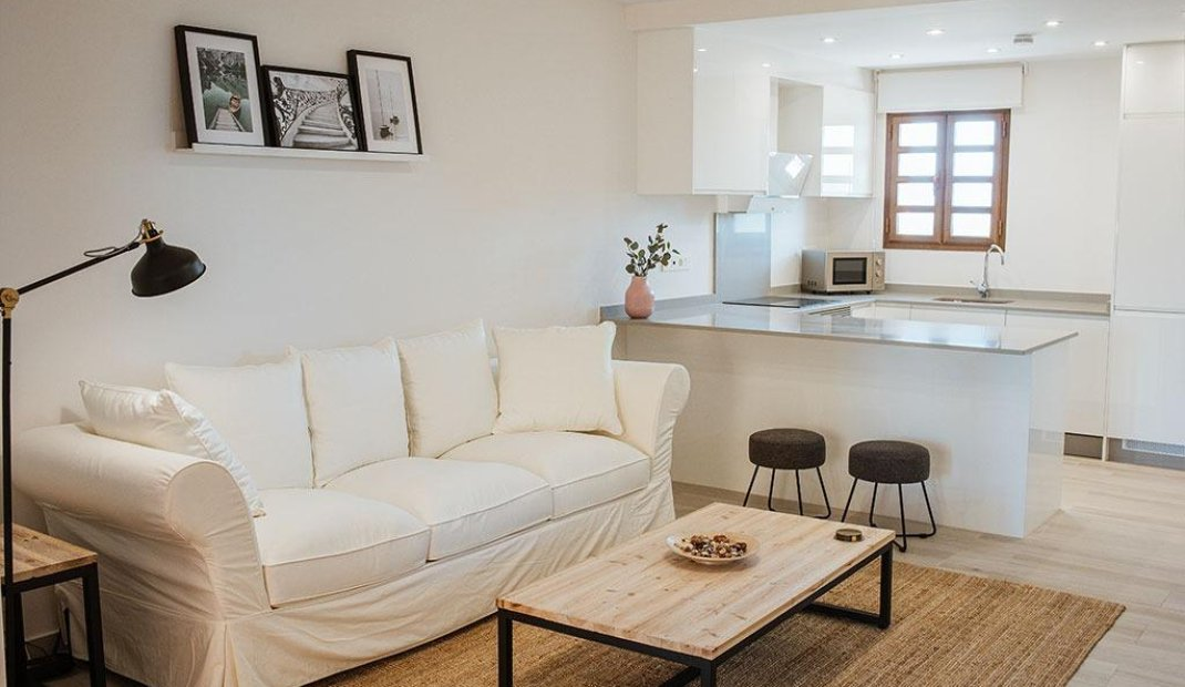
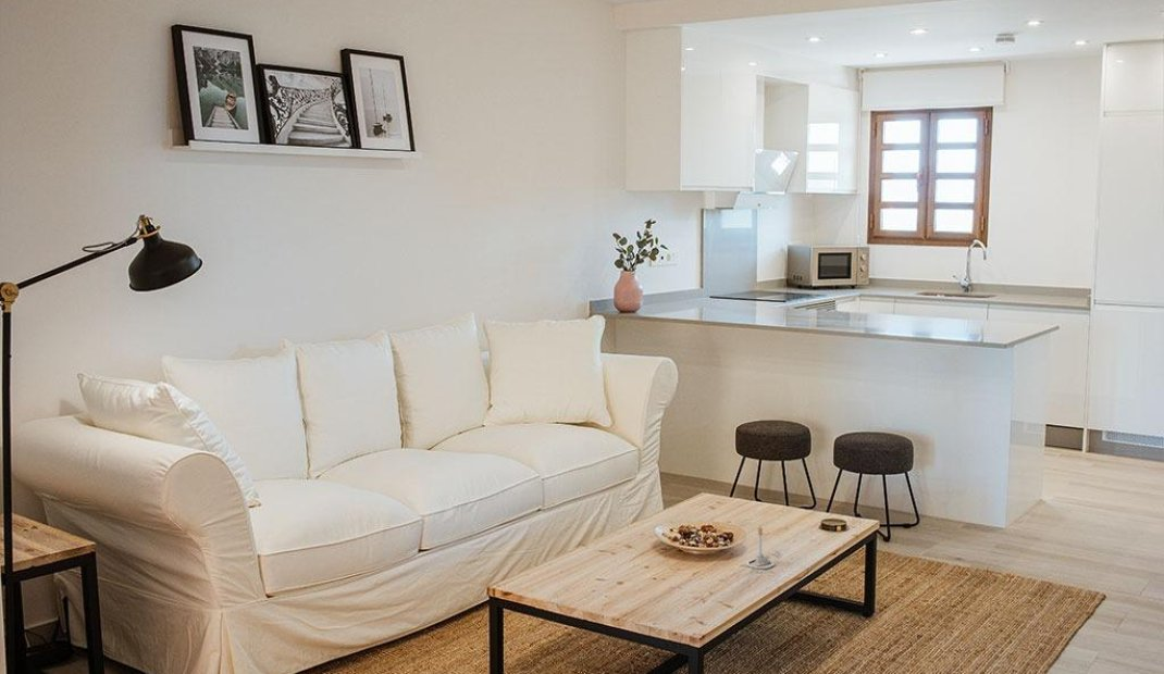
+ lamp base [745,526,781,570]
